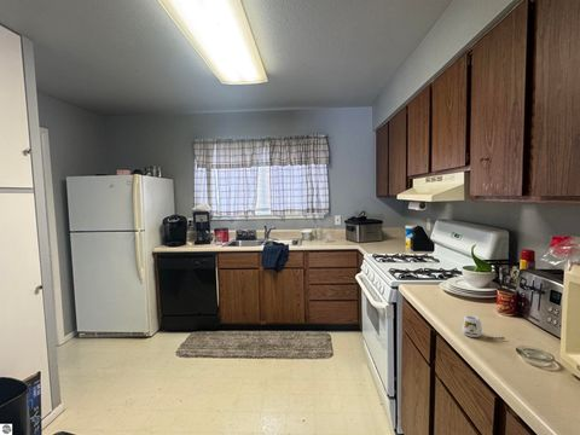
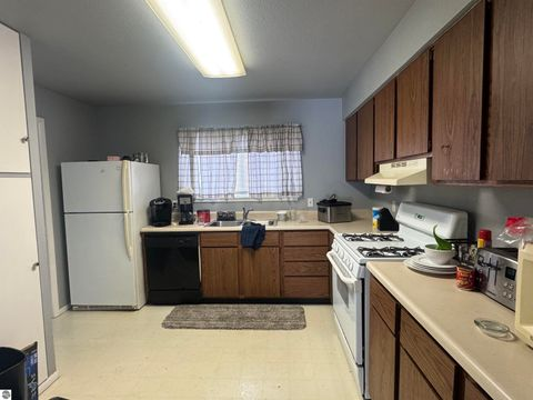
- mug [462,314,506,341]
